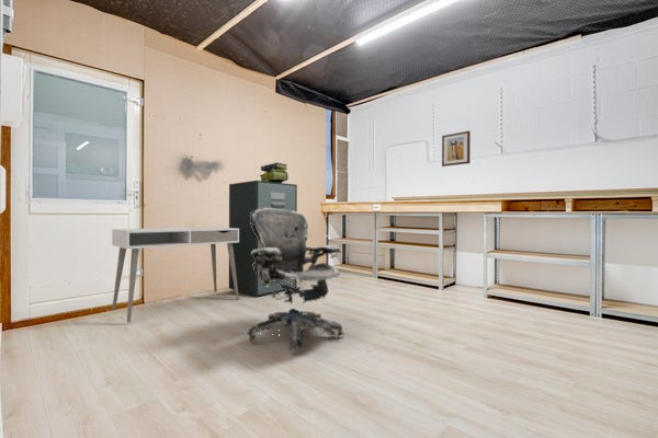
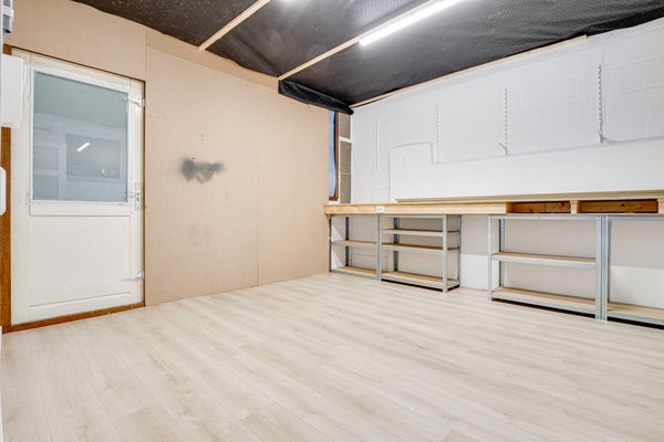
- desk [111,227,240,324]
- filing cabinet [228,180,298,298]
- stack of books [259,161,290,183]
- wall art [441,130,472,168]
- office chair [247,207,344,351]
